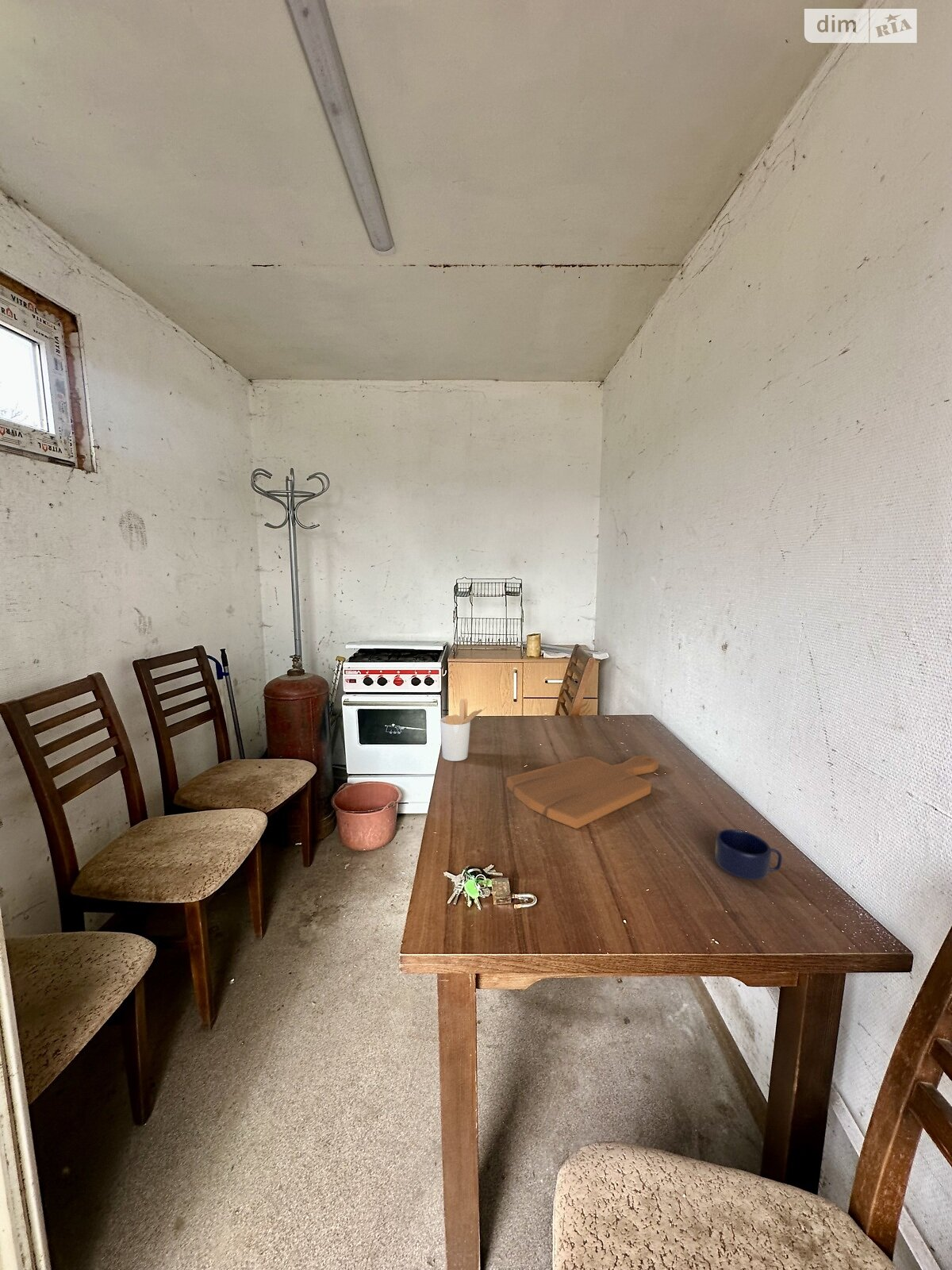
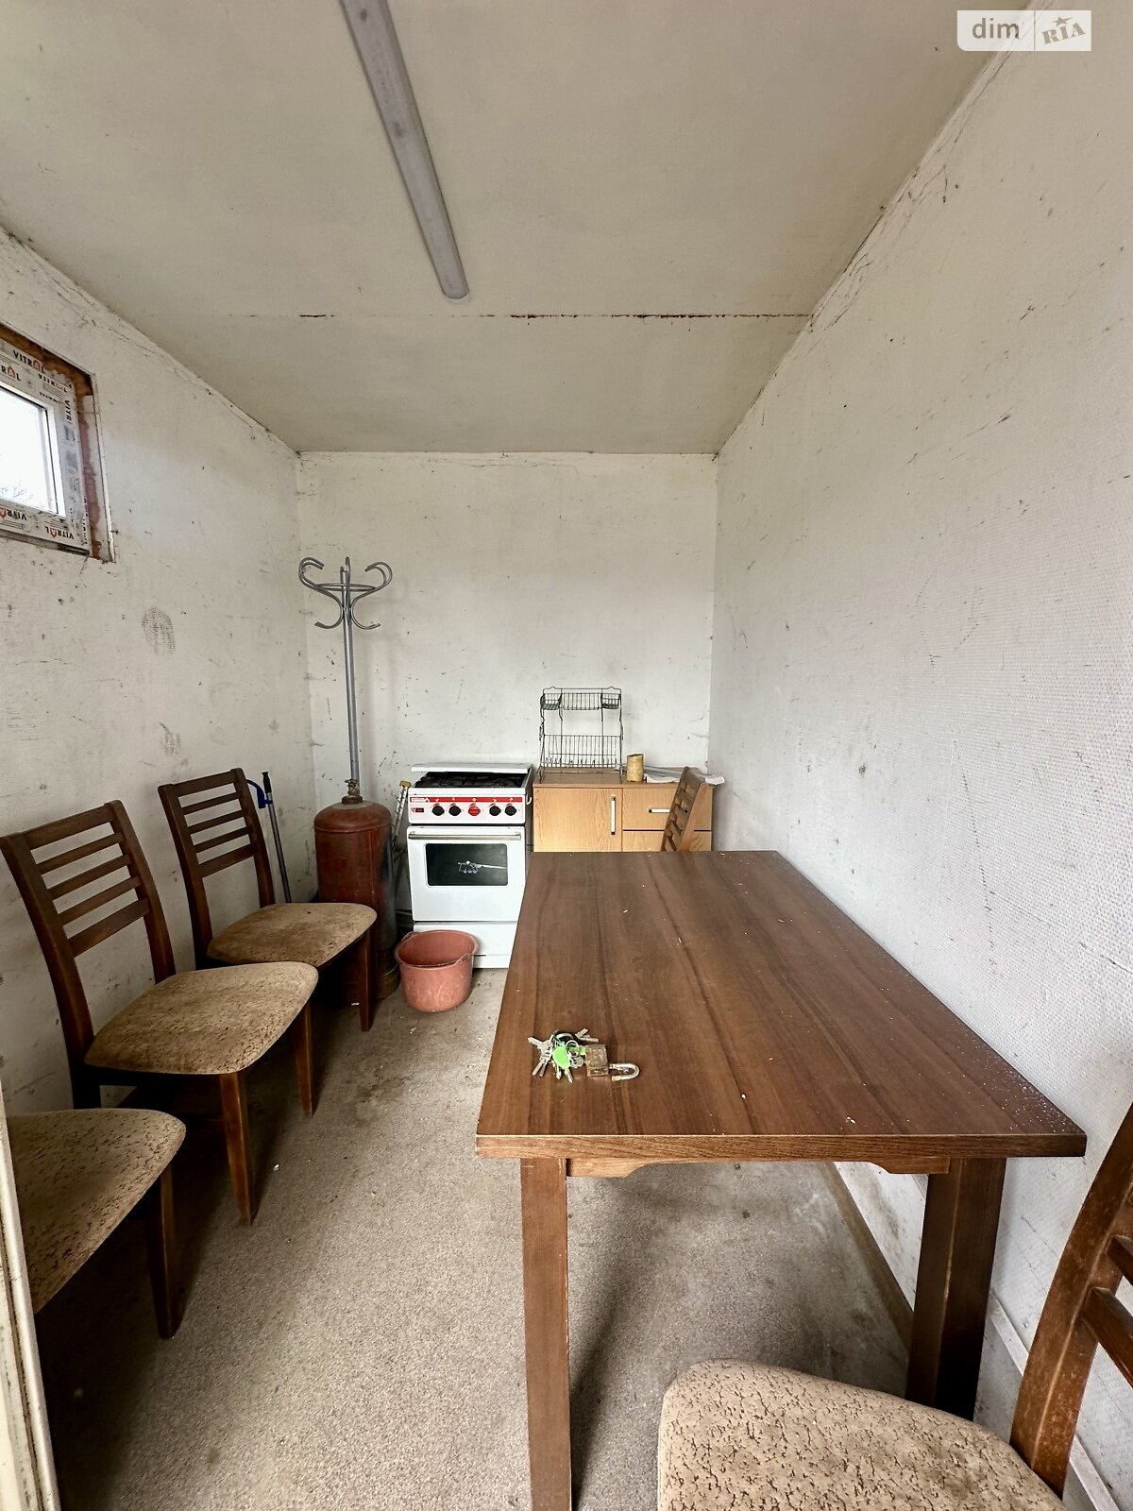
- utensil holder [440,698,487,762]
- cutting board [505,754,659,829]
- mug [714,829,783,881]
